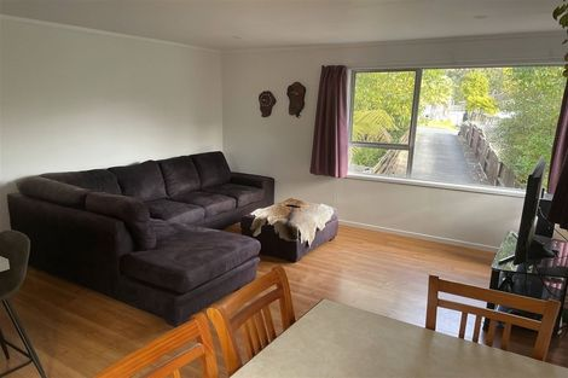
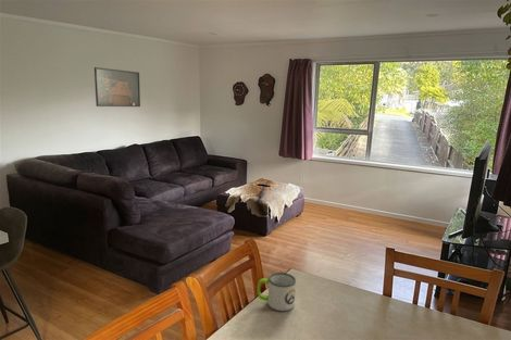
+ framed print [94,66,141,108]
+ mug [257,272,297,312]
